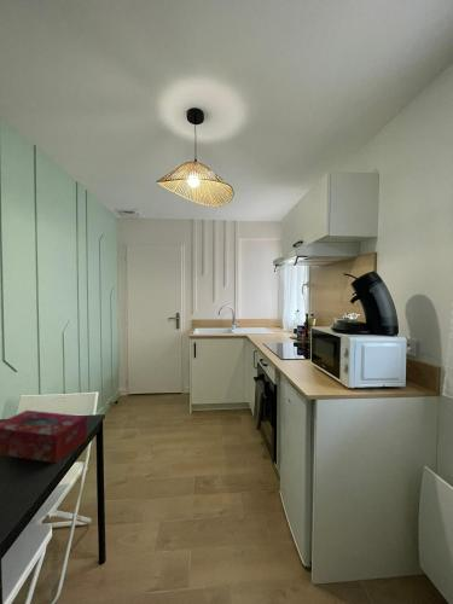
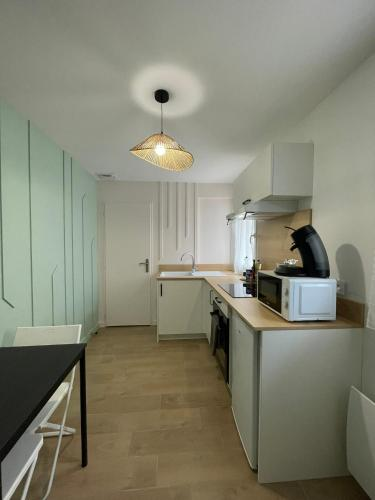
- tissue box [0,410,88,464]
